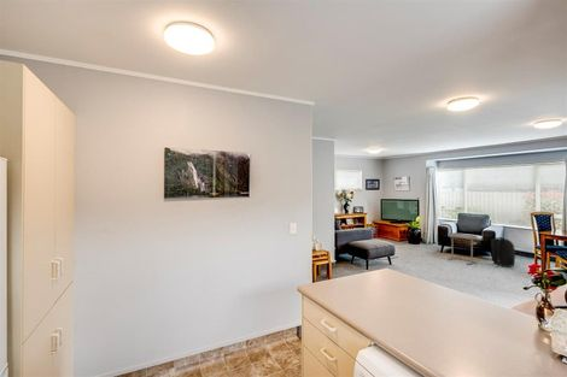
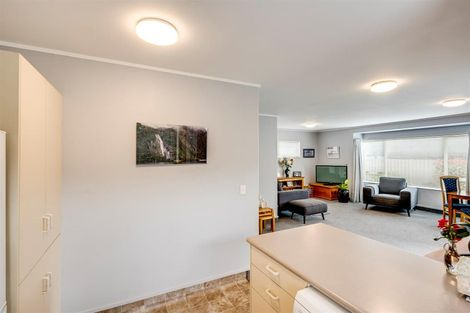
- backpack [487,236,516,269]
- side table [446,232,479,266]
